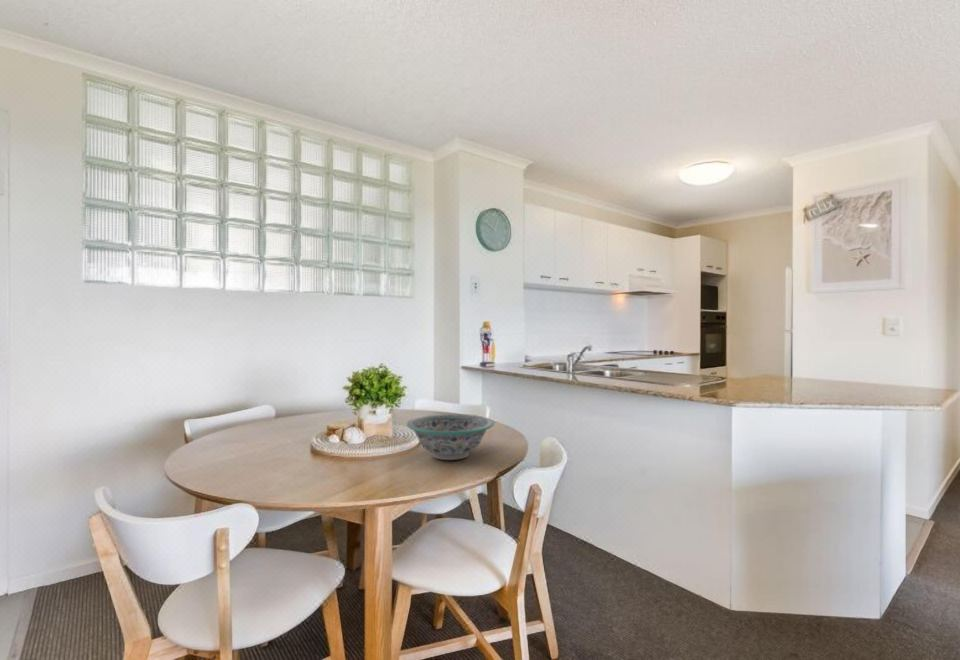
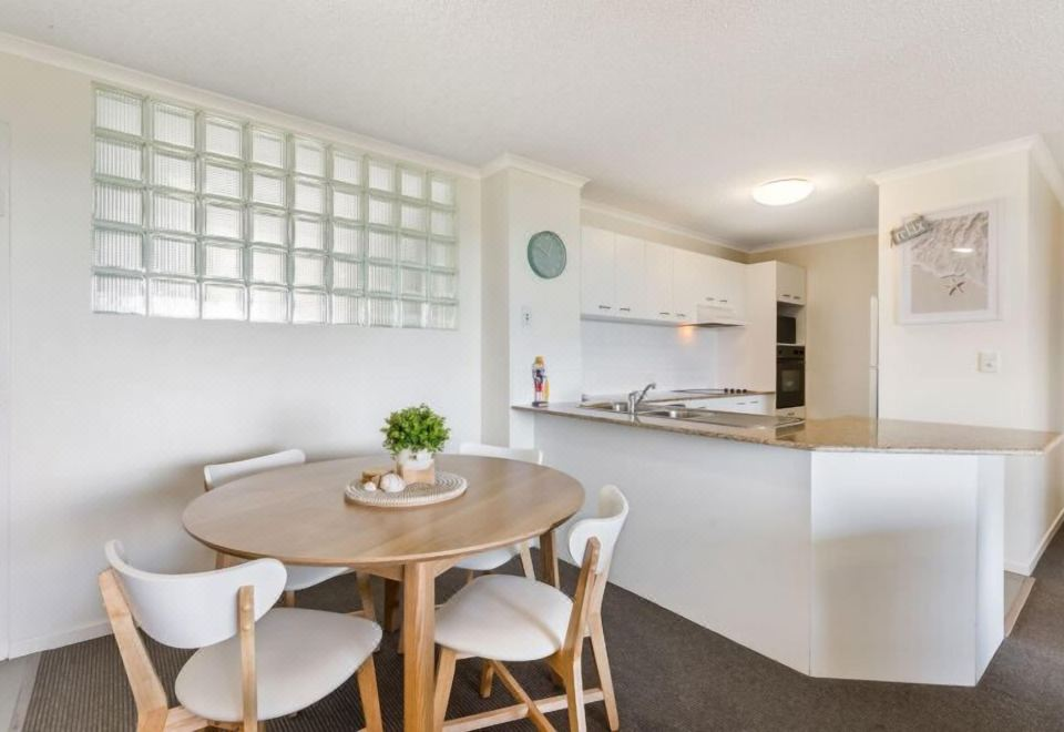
- decorative bowl [406,413,495,461]
